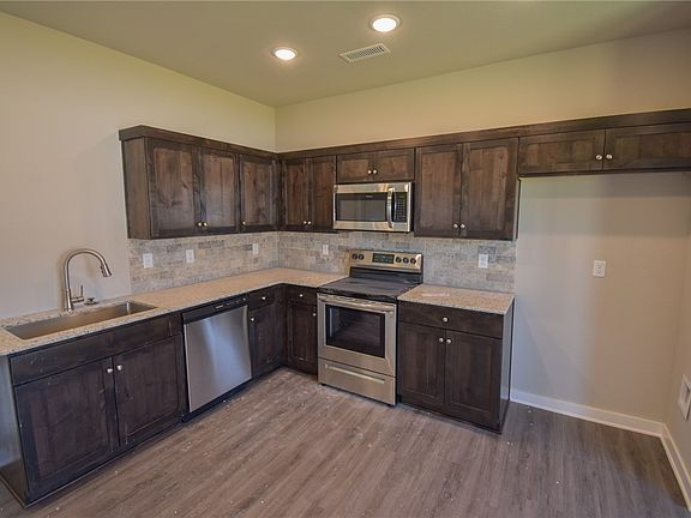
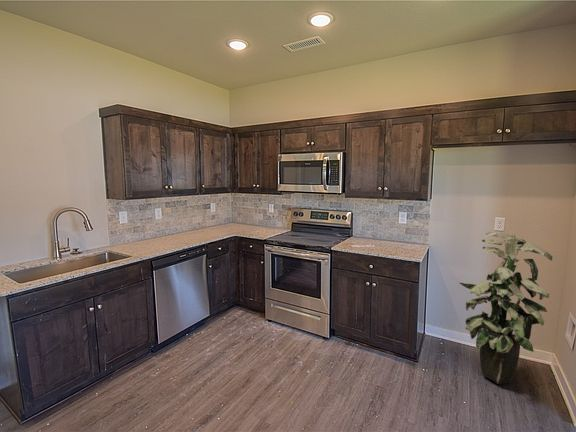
+ indoor plant [458,231,553,385]
